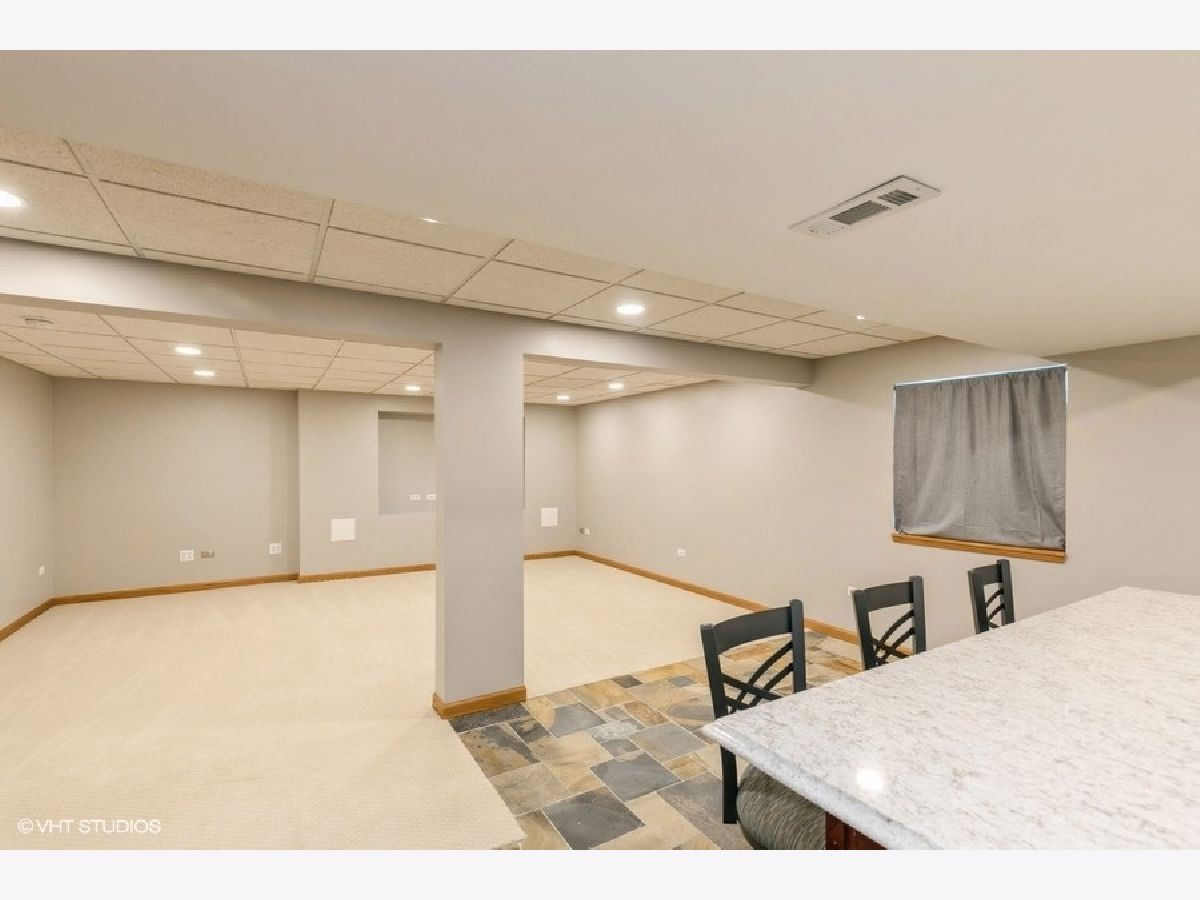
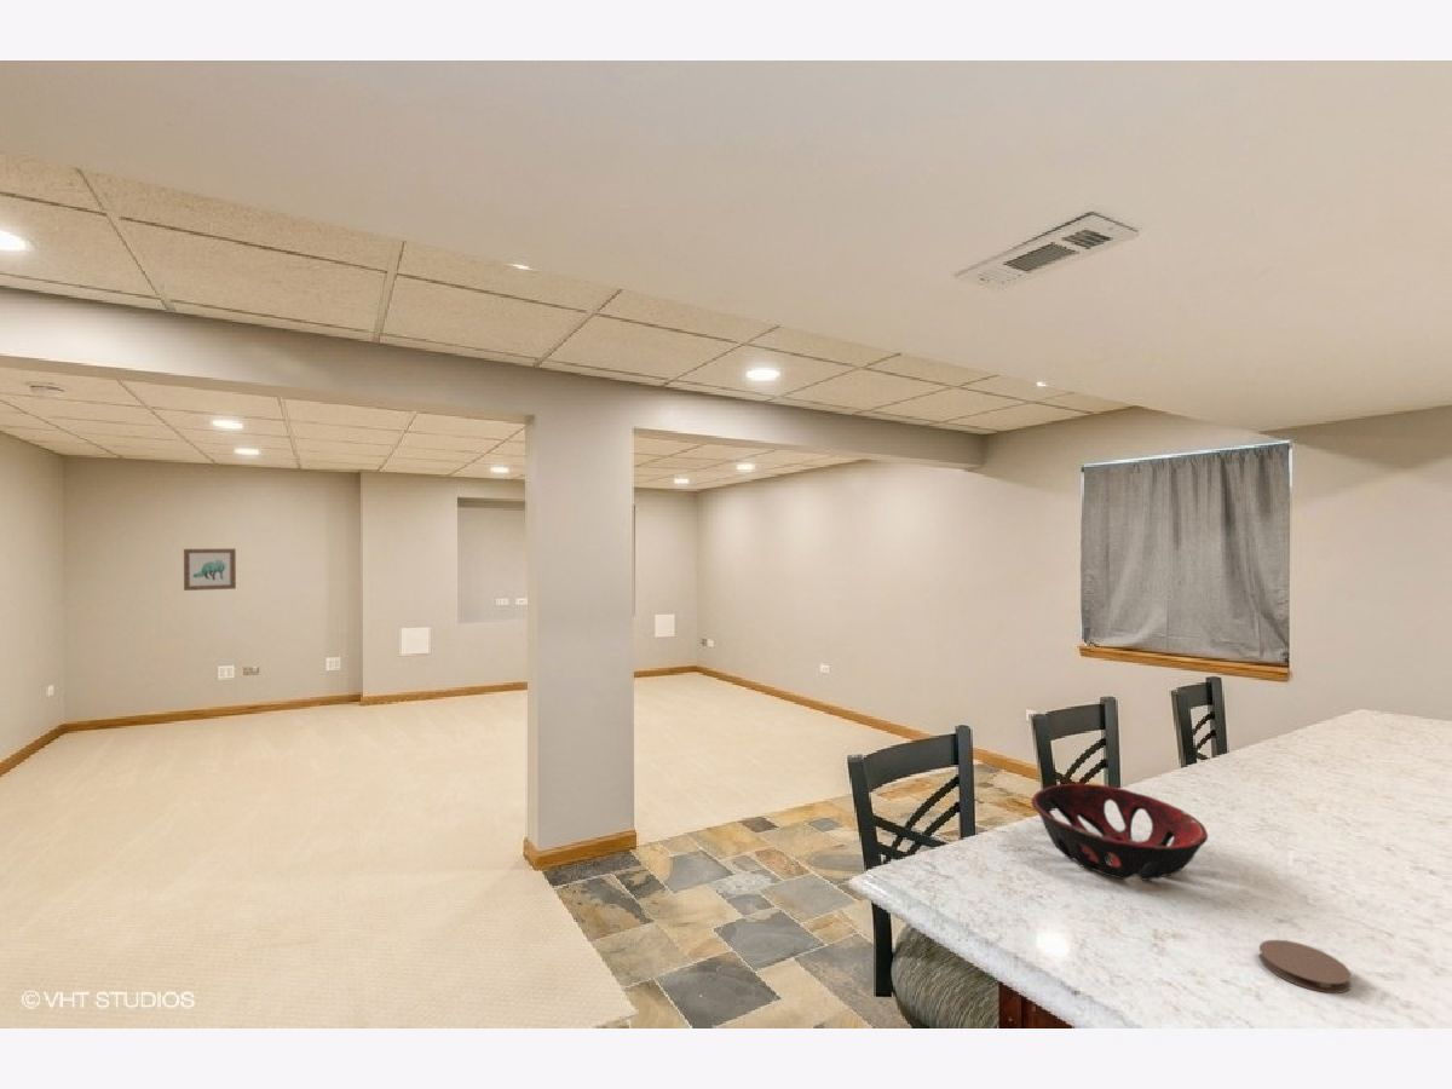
+ coaster [1258,939,1353,995]
+ decorative bowl [1030,783,1209,882]
+ wall art [183,547,237,592]
